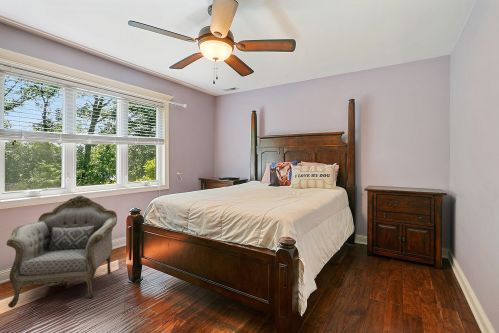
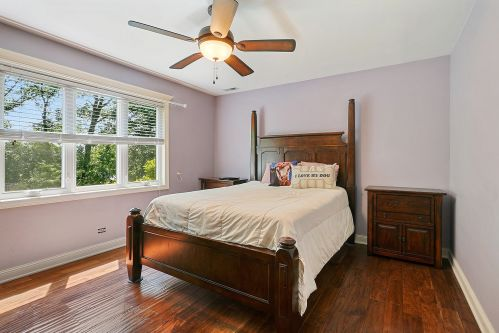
- armchair [6,194,118,309]
